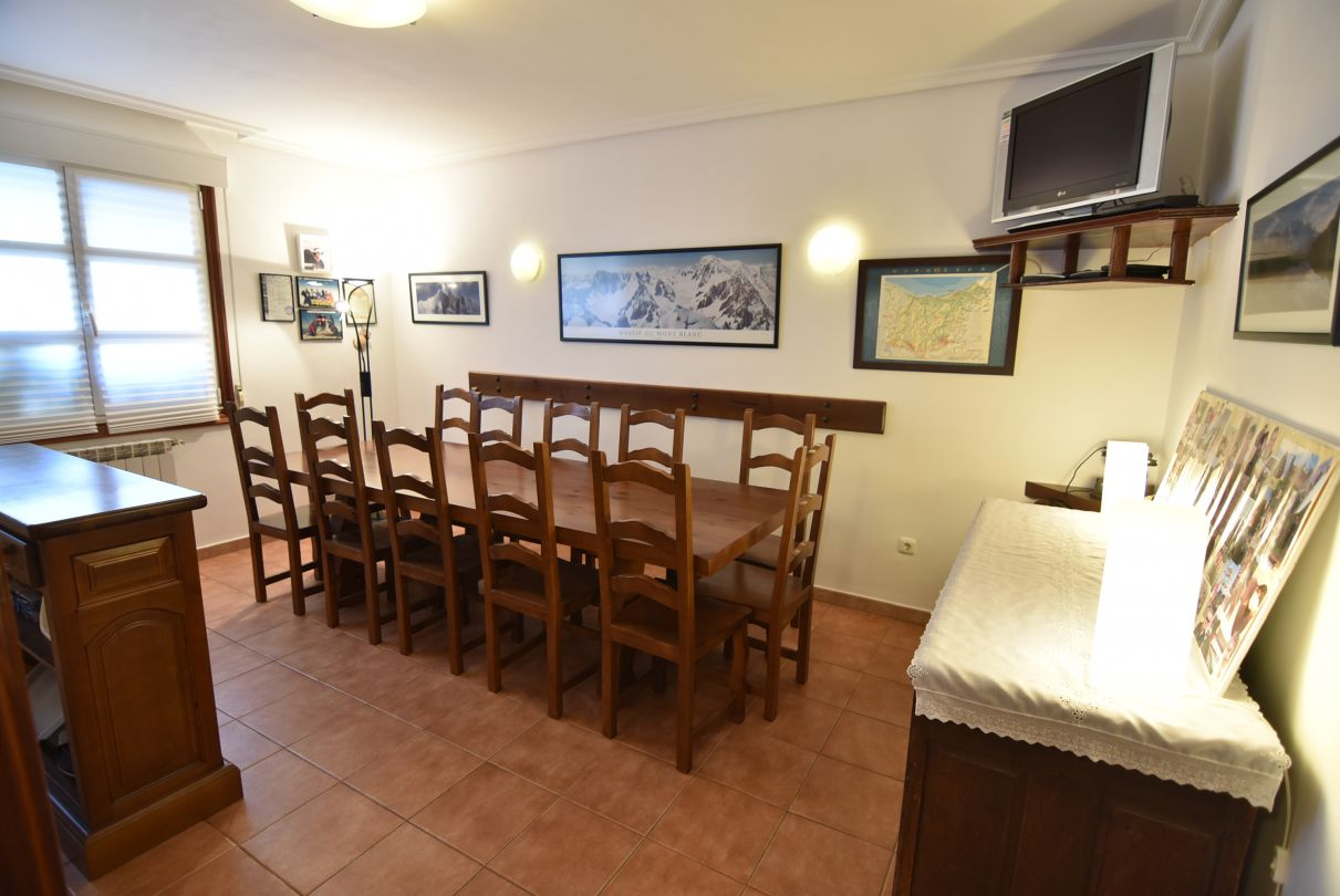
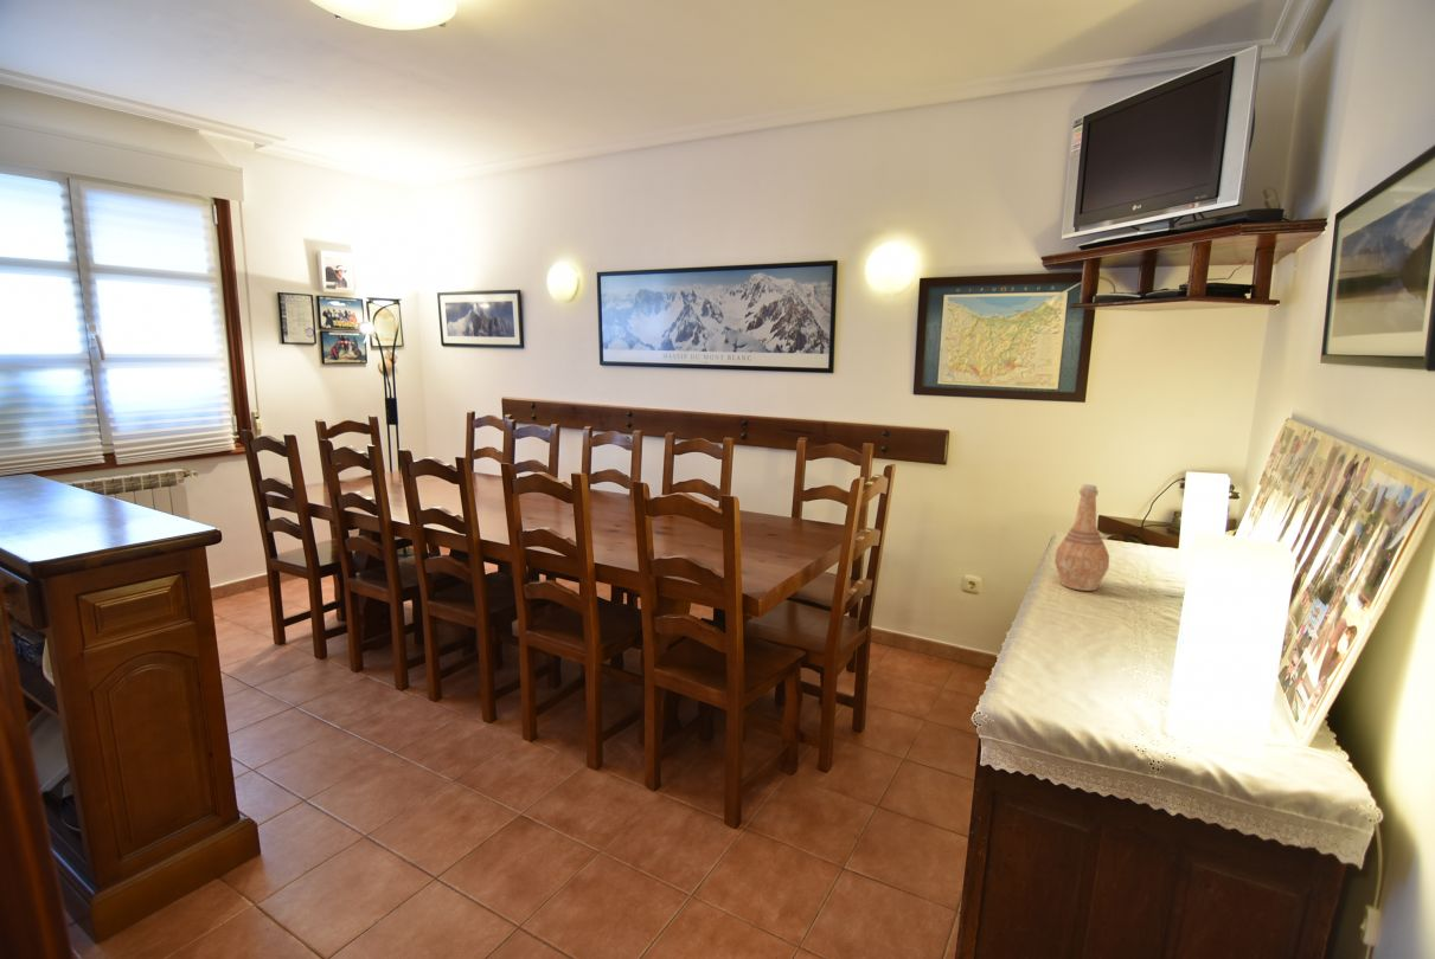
+ vase [1053,483,1110,592]
